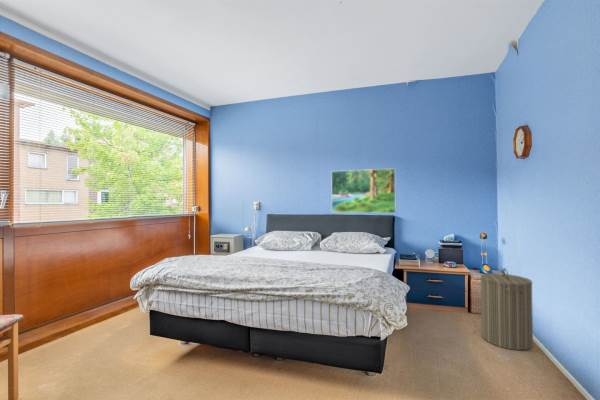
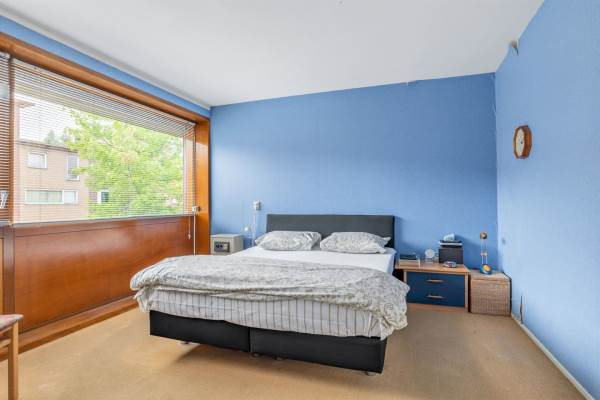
- laundry hamper [479,267,534,351]
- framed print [330,167,397,214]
